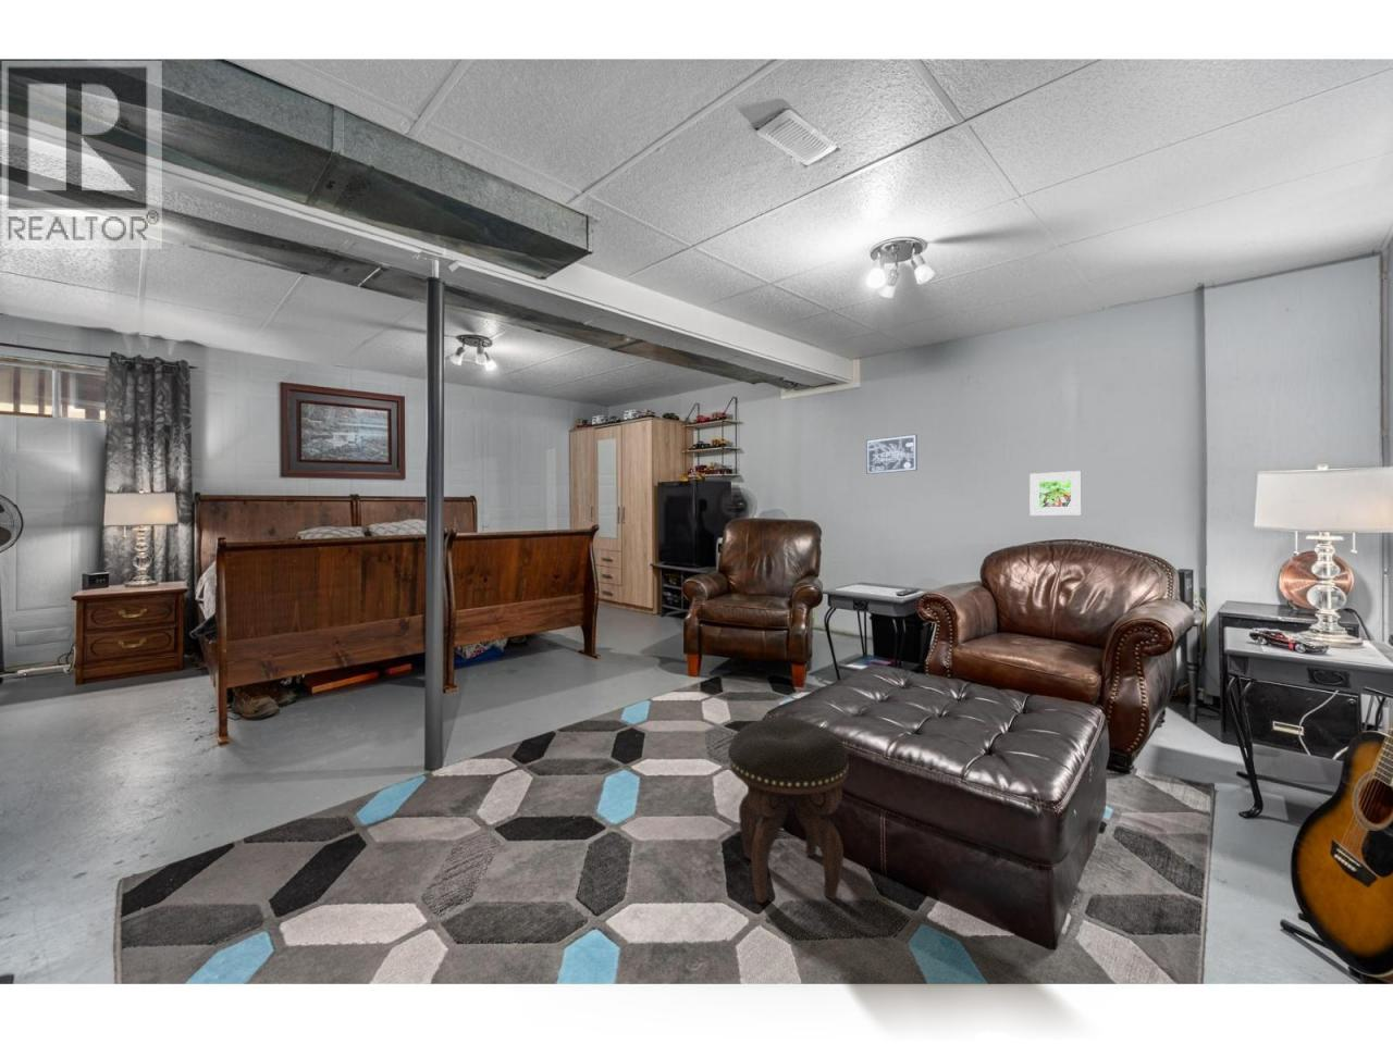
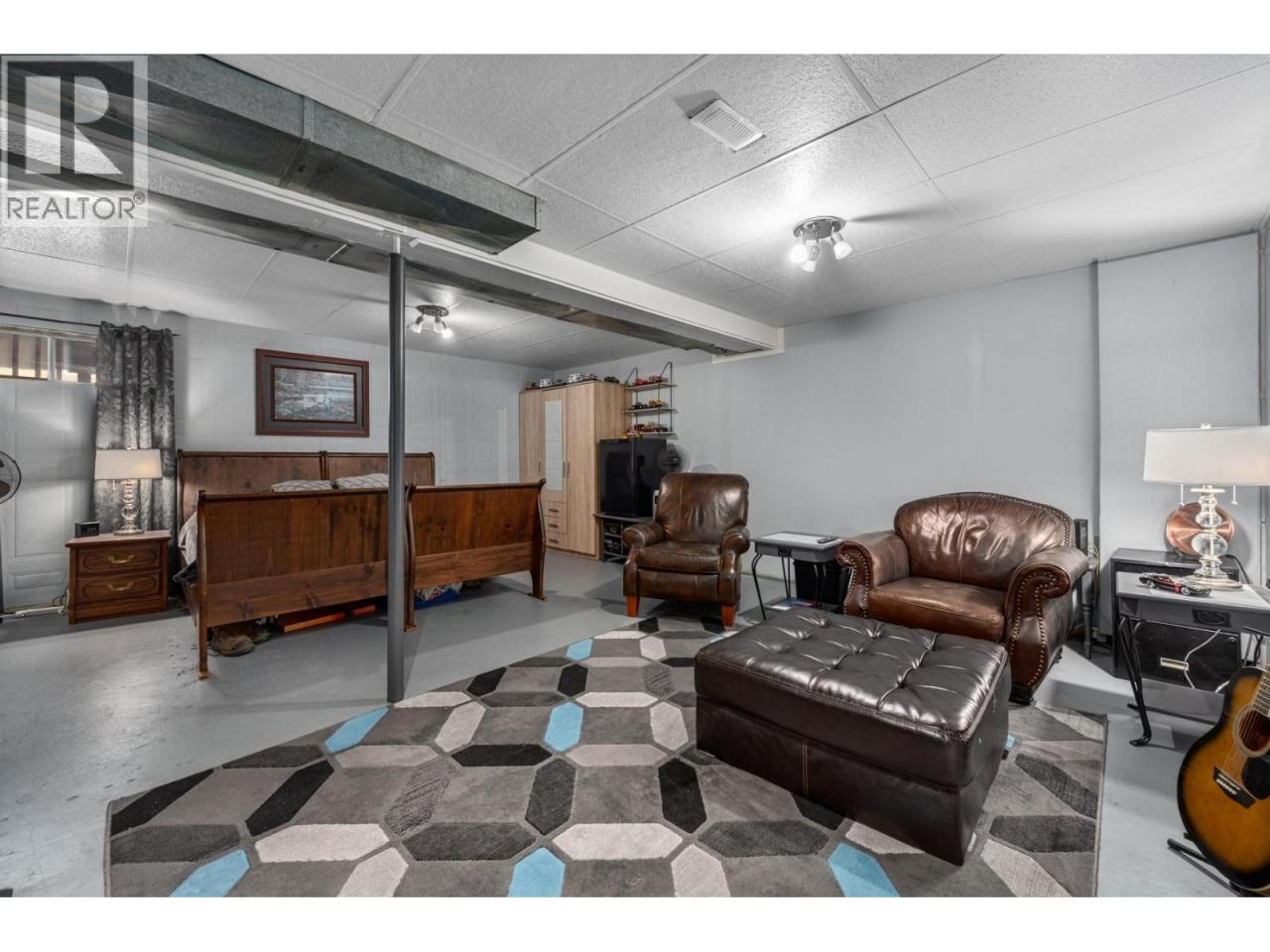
- wall art [865,433,918,475]
- footstool [727,717,850,904]
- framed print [1029,469,1083,517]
